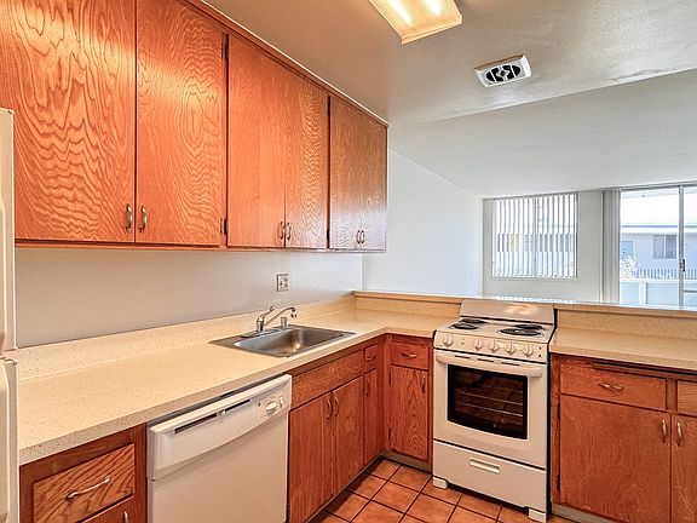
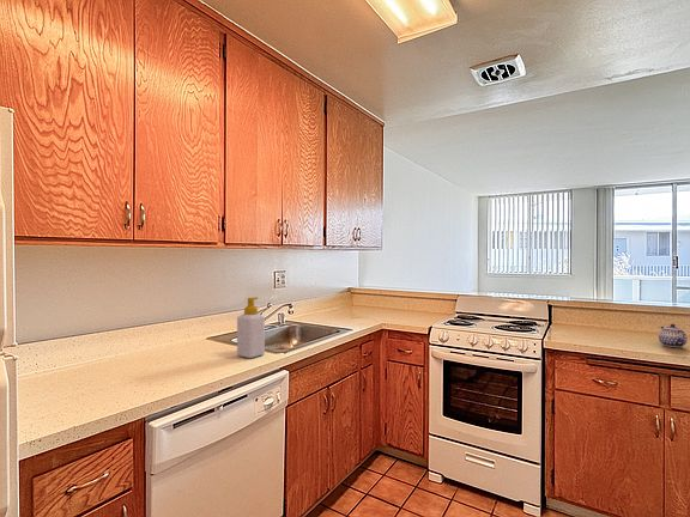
+ teapot [658,323,689,348]
+ soap bottle [236,296,266,359]
